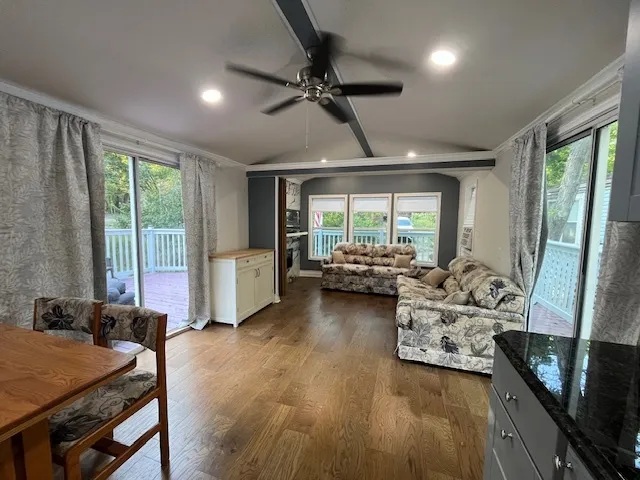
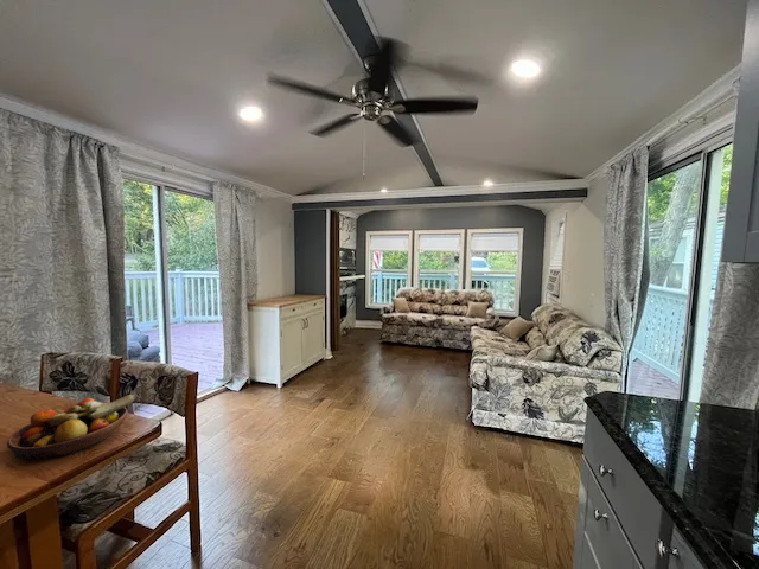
+ fruit bowl [6,392,138,461]
